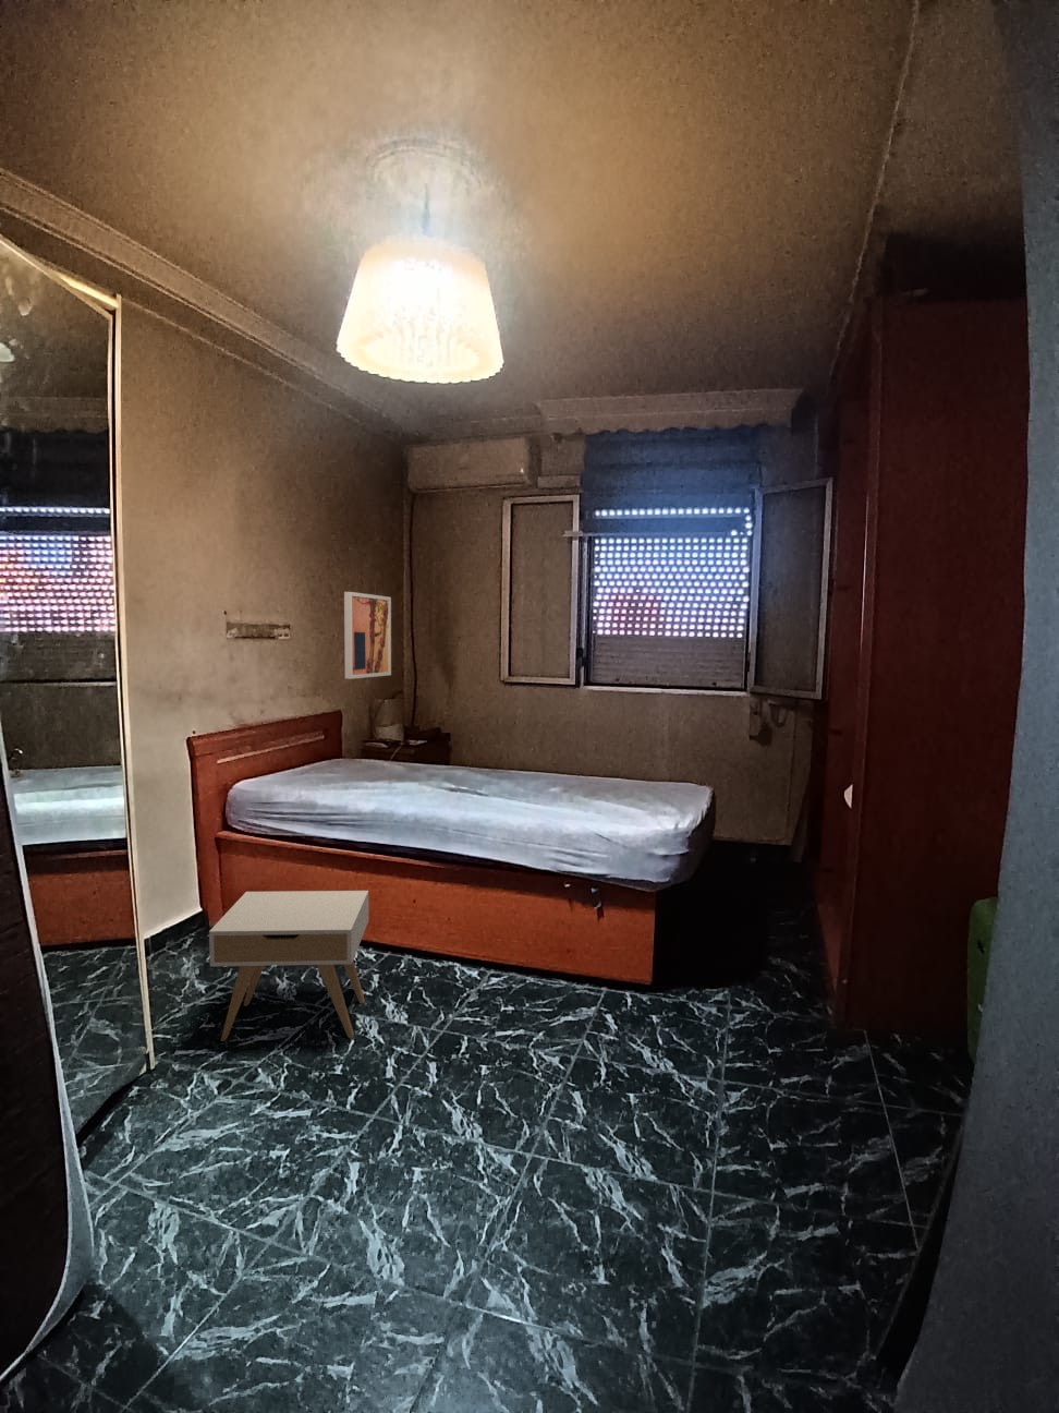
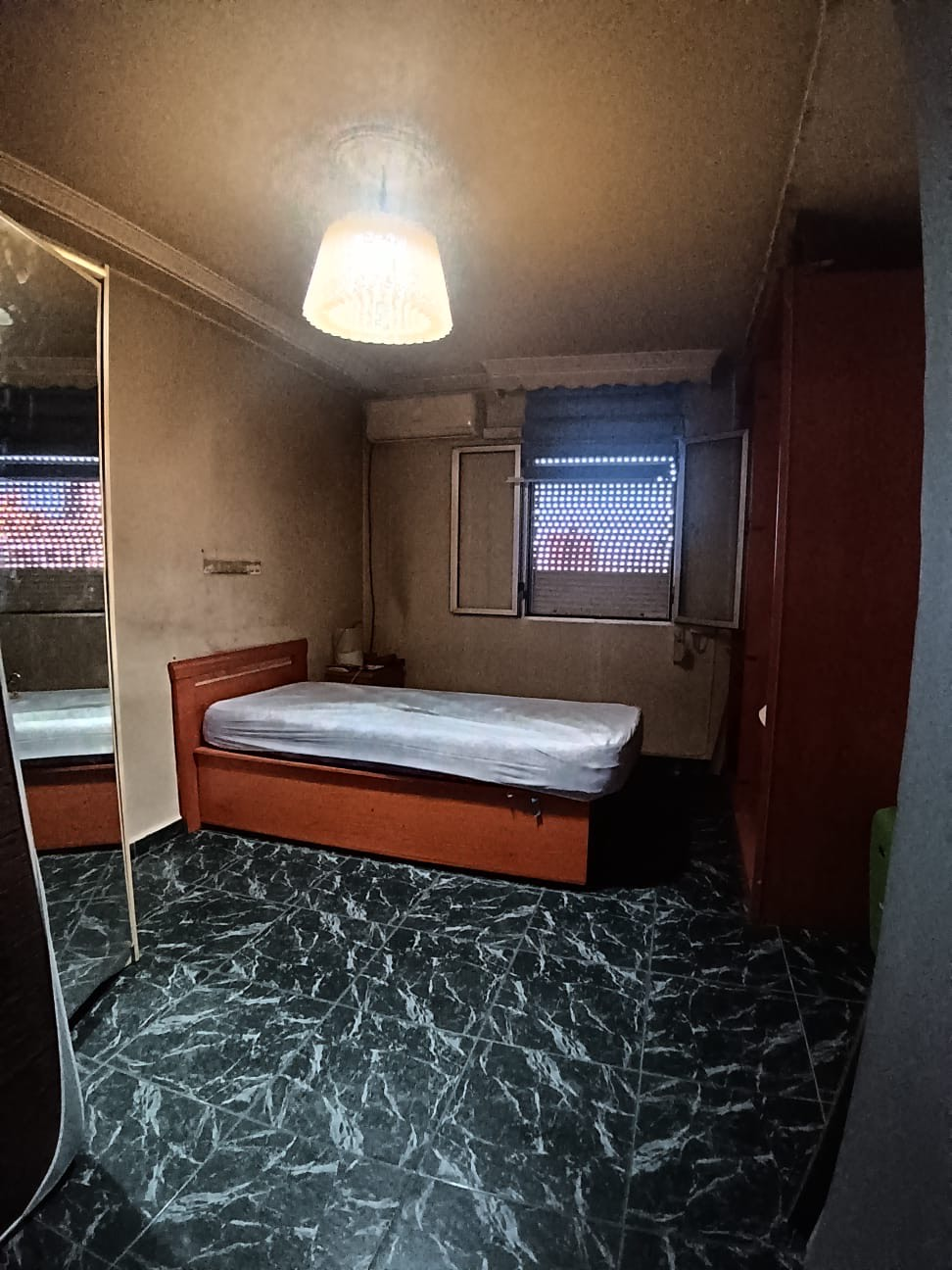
- nightstand [208,890,369,1043]
- wall art [344,591,393,680]
